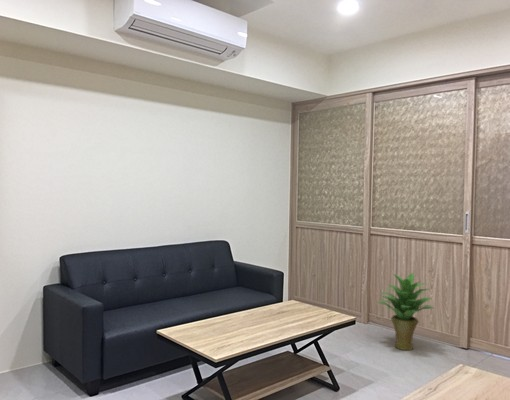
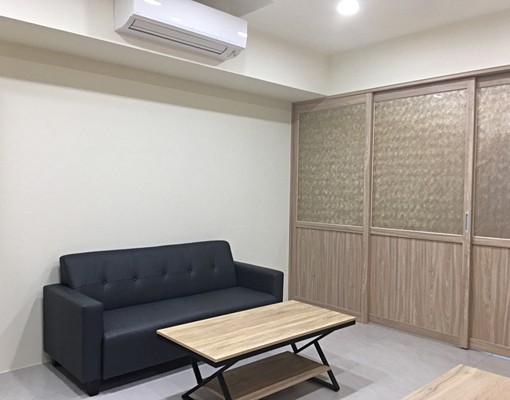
- potted plant [375,272,435,351]
